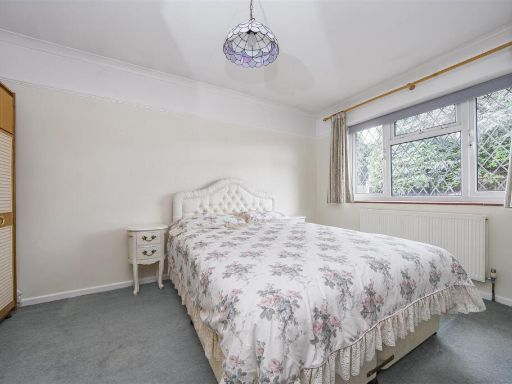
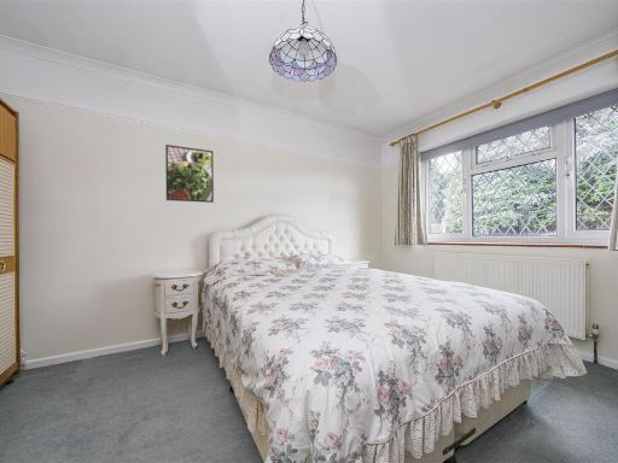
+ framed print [164,143,215,204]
